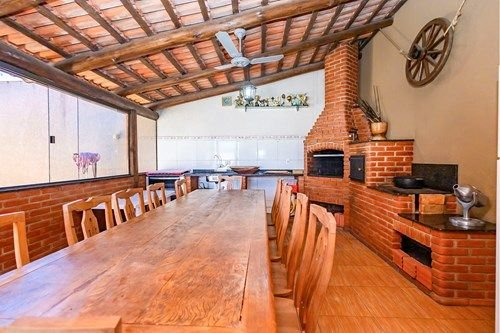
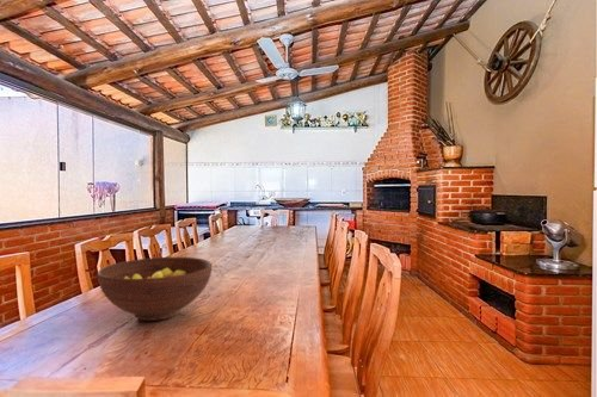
+ fruit bowl [97,256,213,322]
